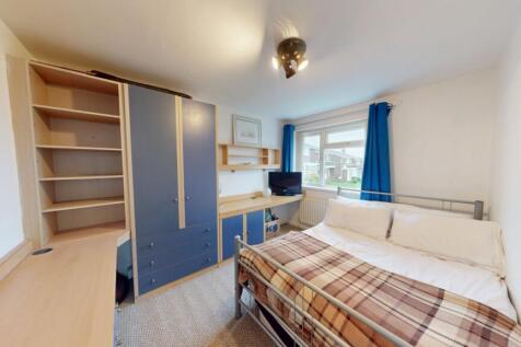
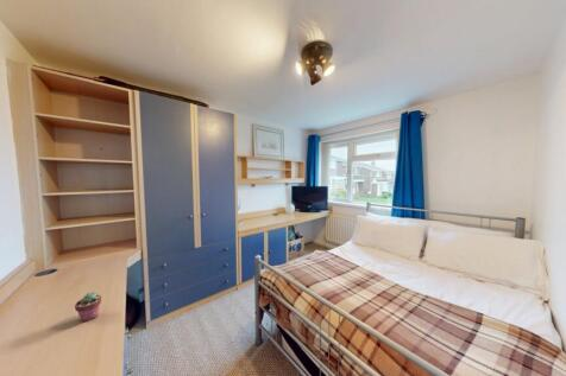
+ potted succulent [74,291,102,323]
